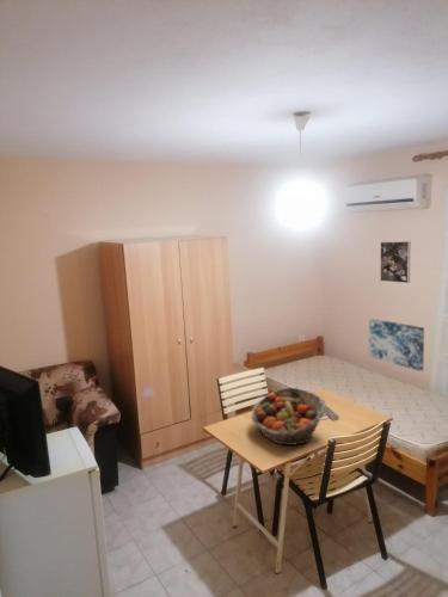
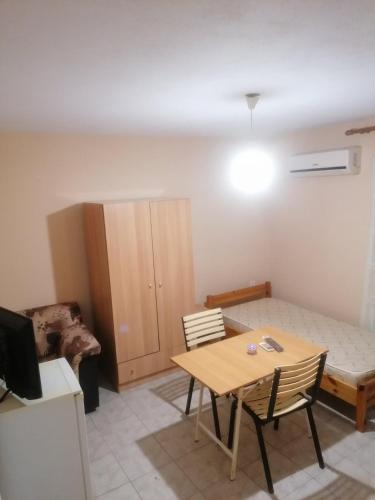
- fruit basket [250,386,327,447]
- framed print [379,240,412,284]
- wall art [368,318,425,373]
